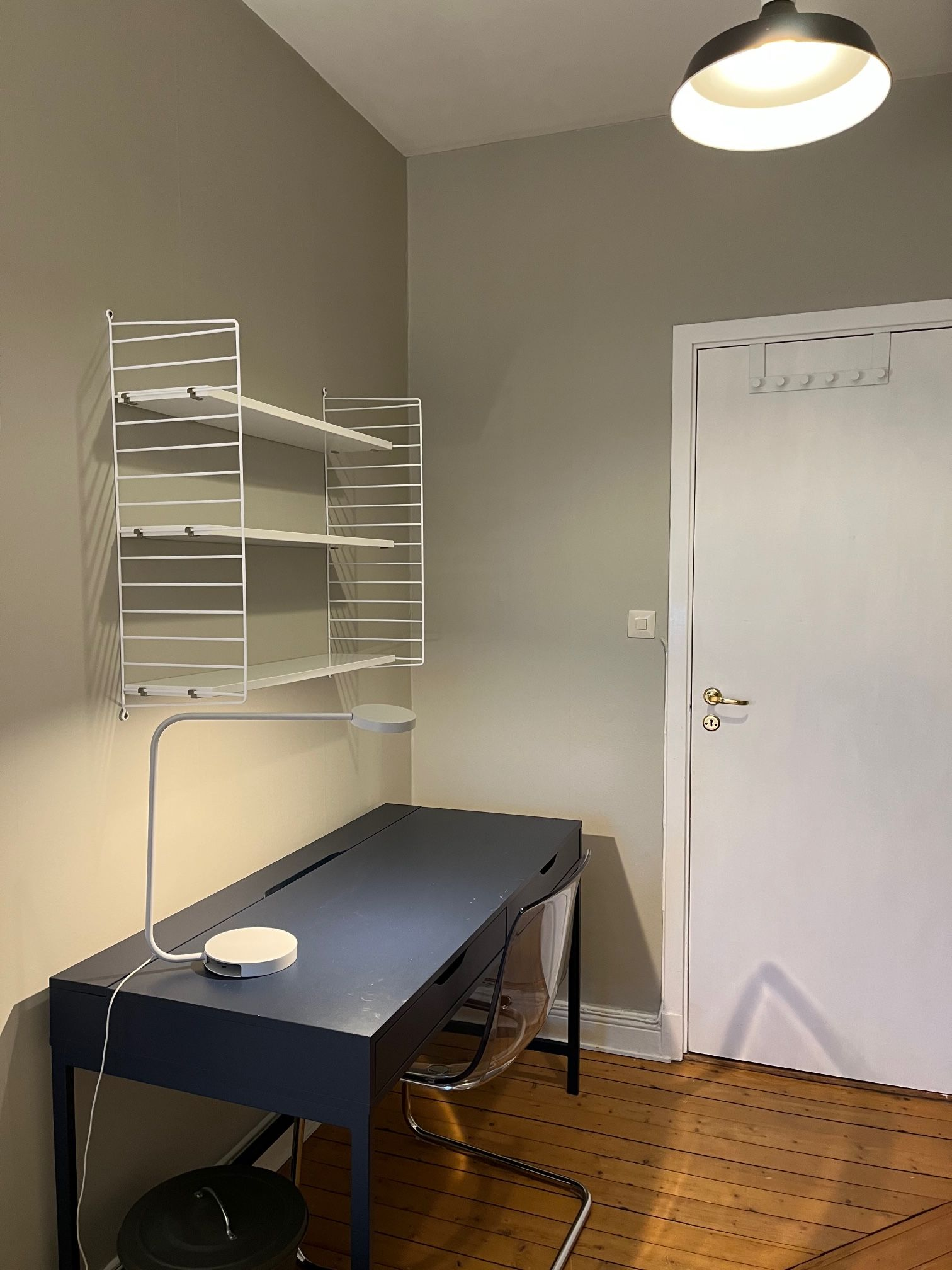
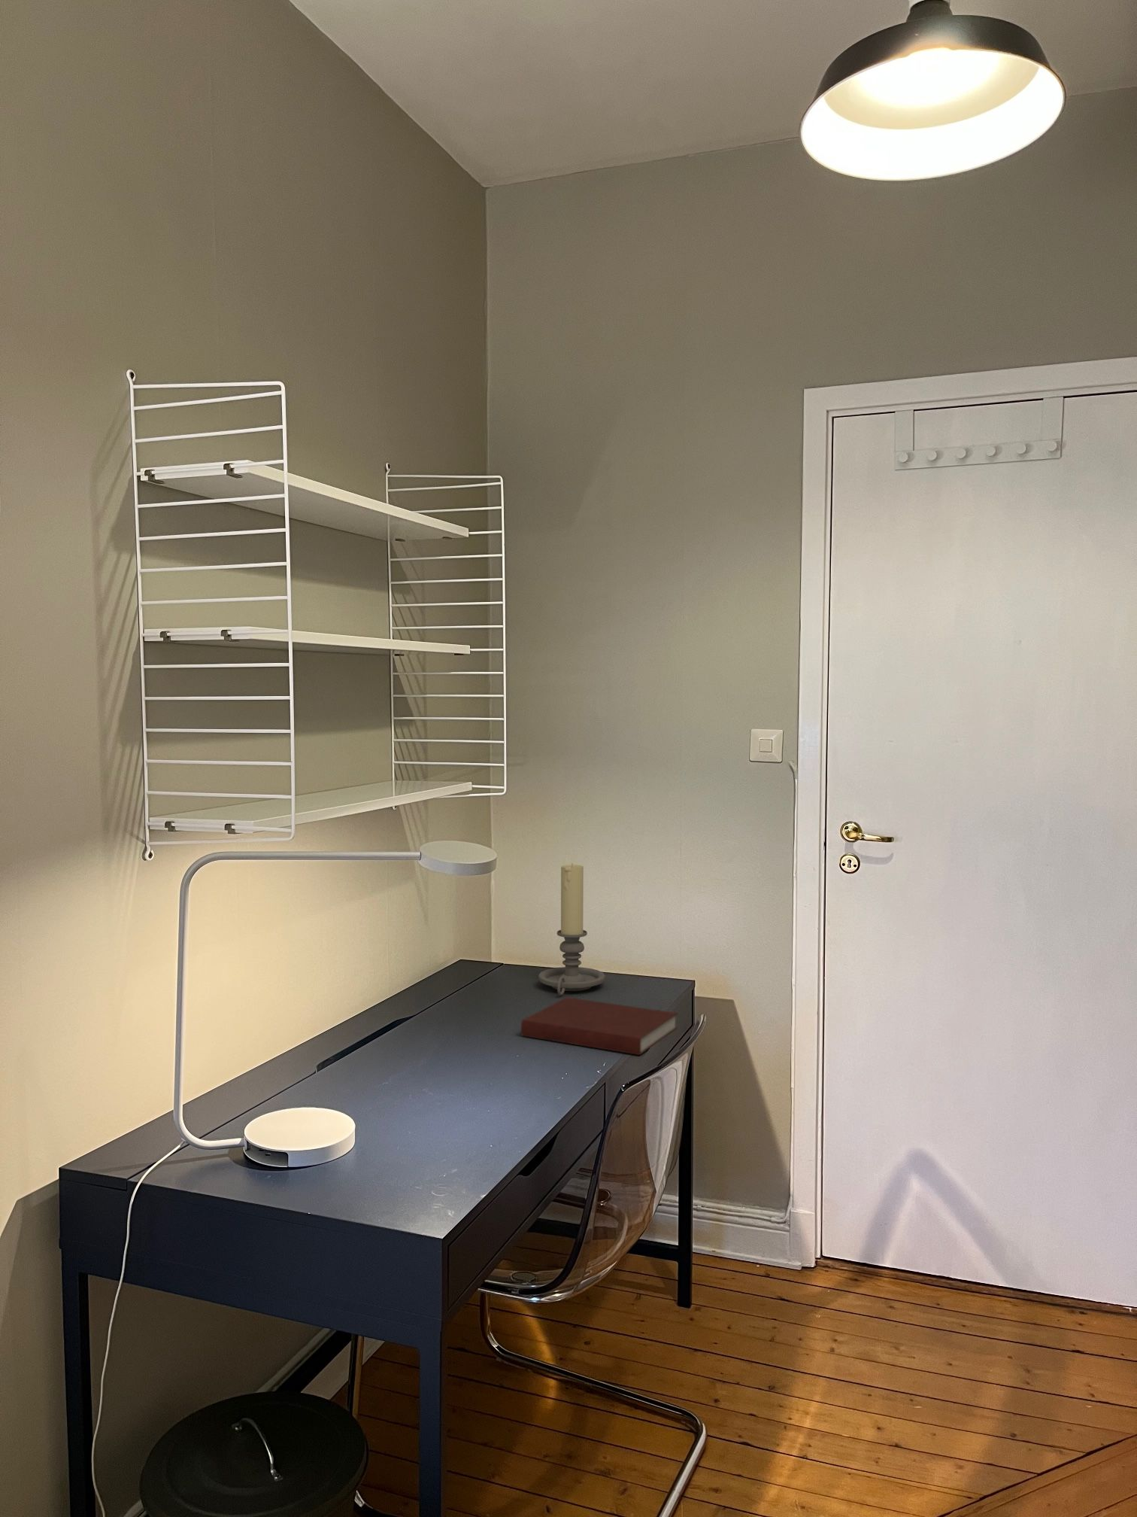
+ candle holder [537,864,606,996]
+ notebook [521,996,680,1056]
